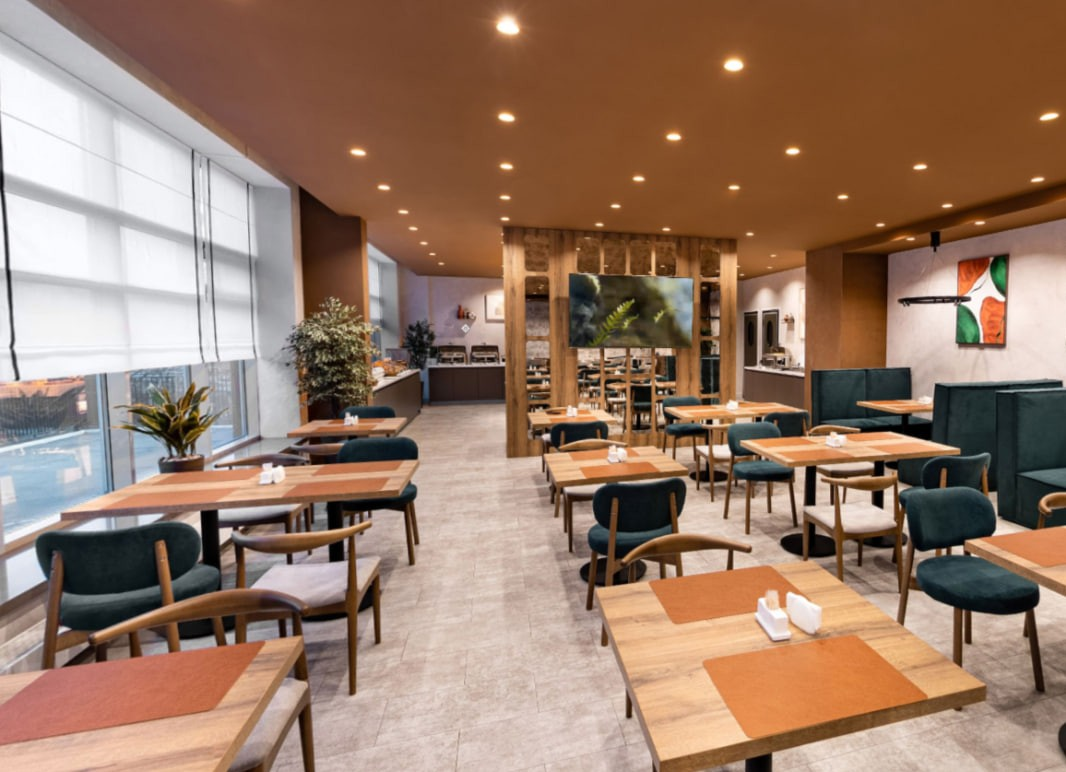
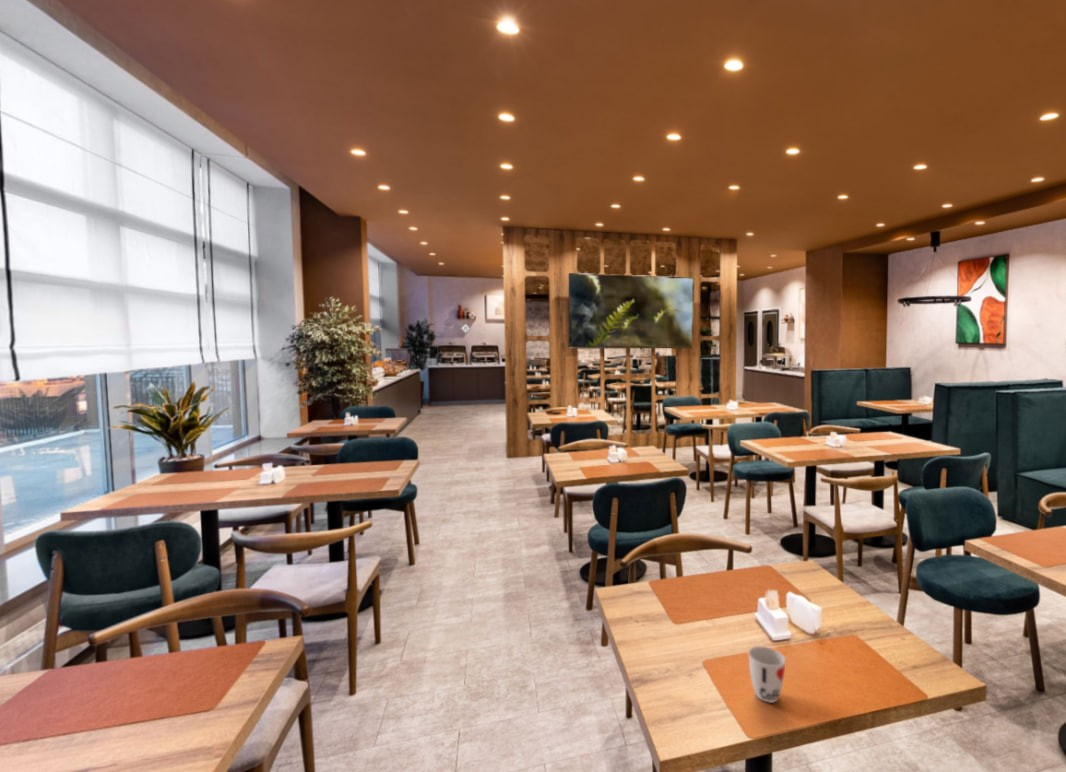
+ cup [748,645,786,703]
